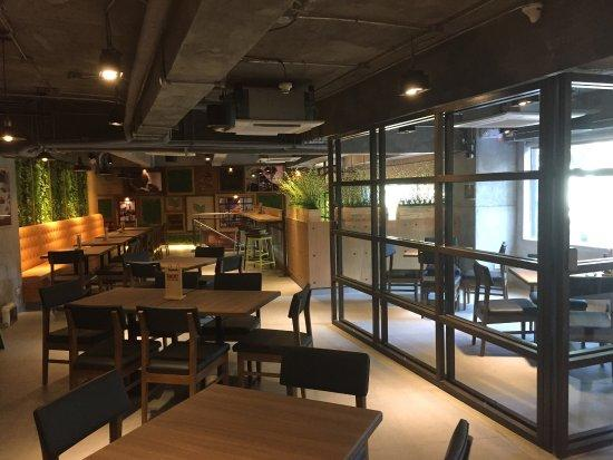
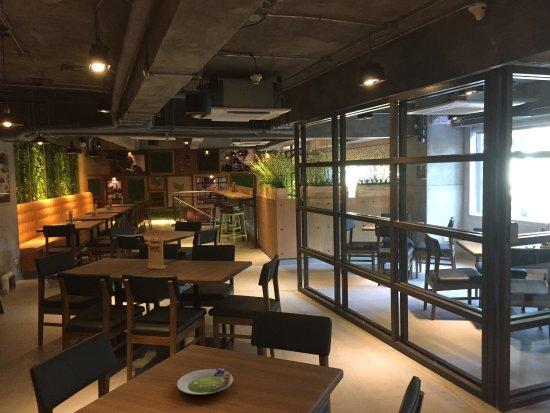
+ salad plate [176,367,234,396]
